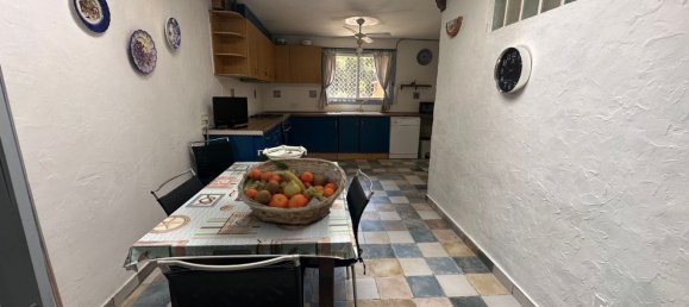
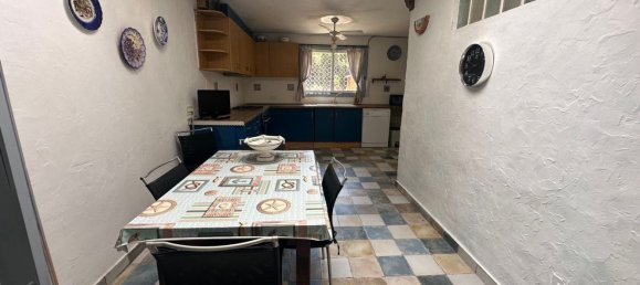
- fruit basket [236,157,347,226]
